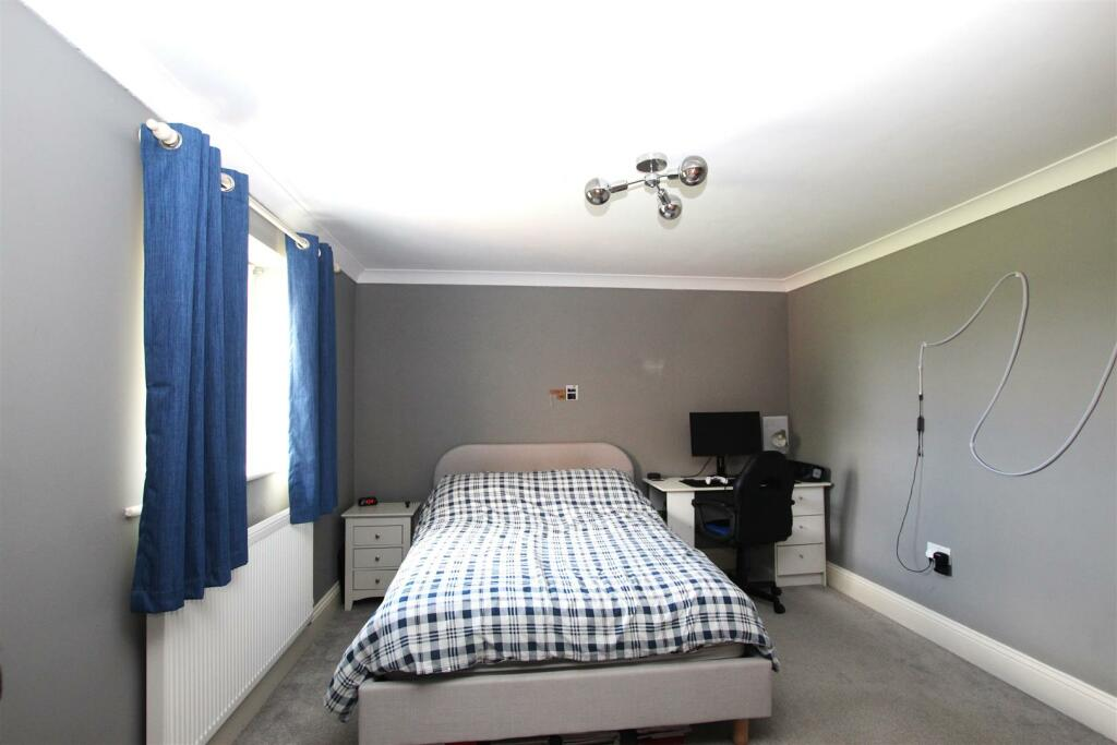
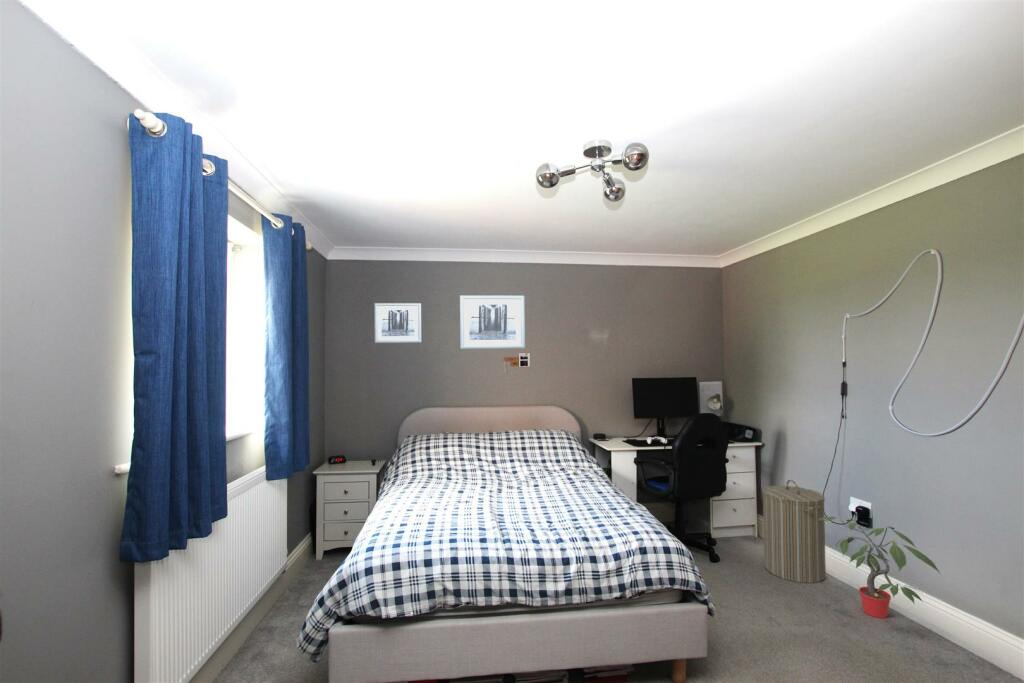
+ wall art [374,302,422,344]
+ wall art [459,294,526,350]
+ potted plant [819,516,941,619]
+ laundry hamper [762,479,827,584]
